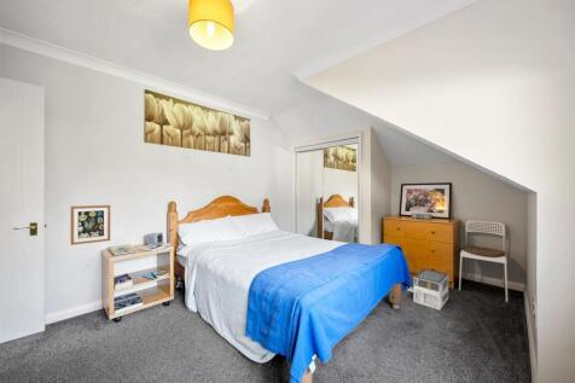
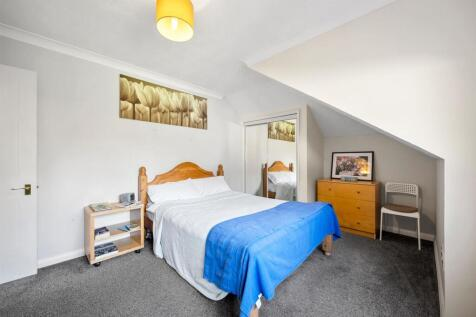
- architectural model [406,267,449,311]
- wall art [70,204,111,246]
